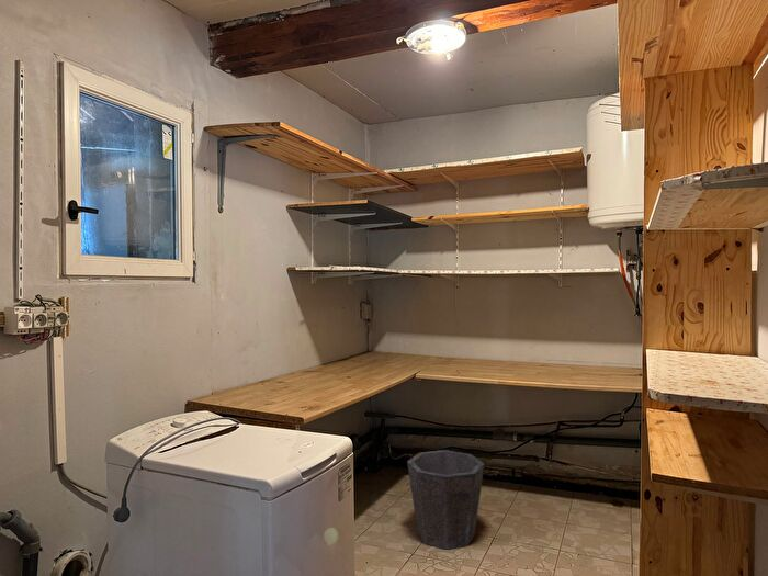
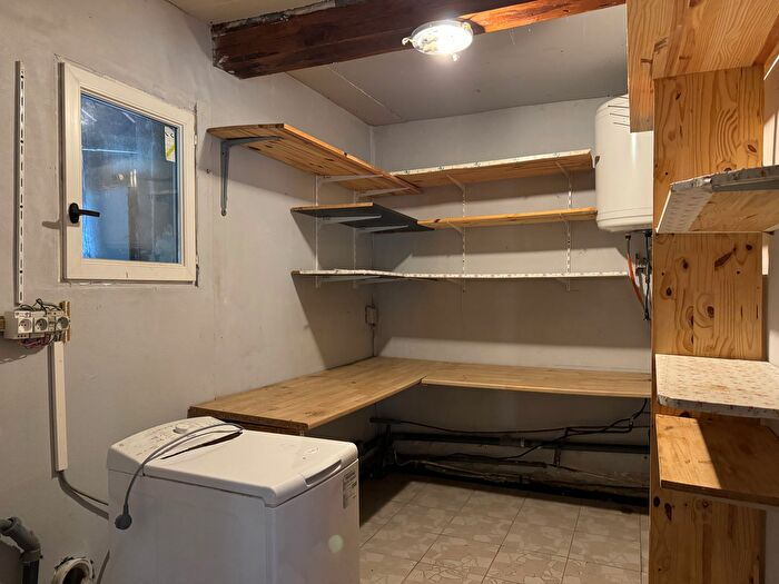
- waste bin [406,449,485,551]
